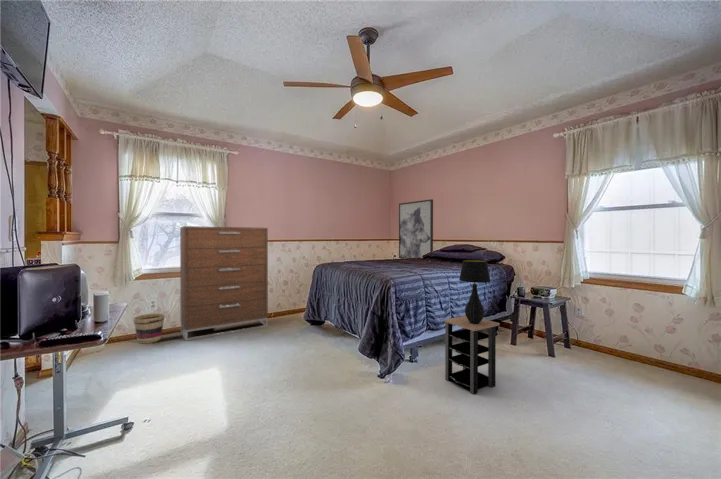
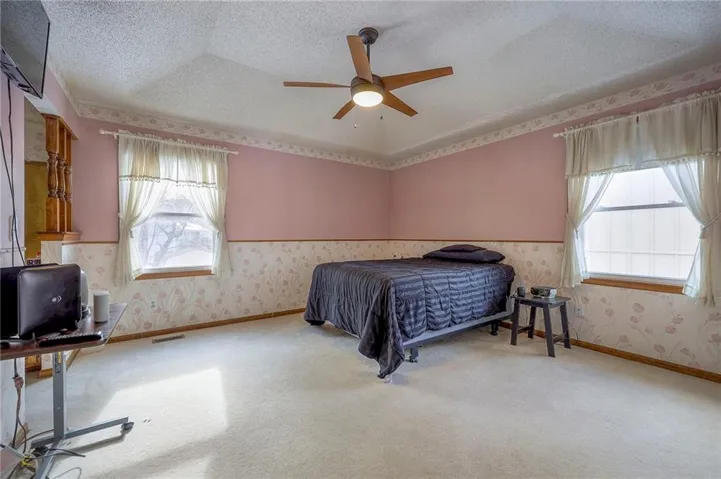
- side table [443,315,501,395]
- dresser [179,225,269,342]
- basket [132,312,166,344]
- table lamp [458,259,492,324]
- wall art [398,198,434,259]
